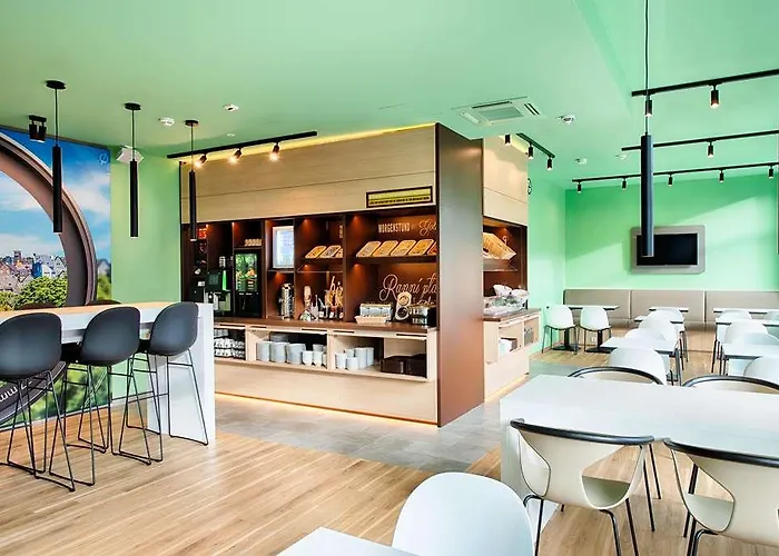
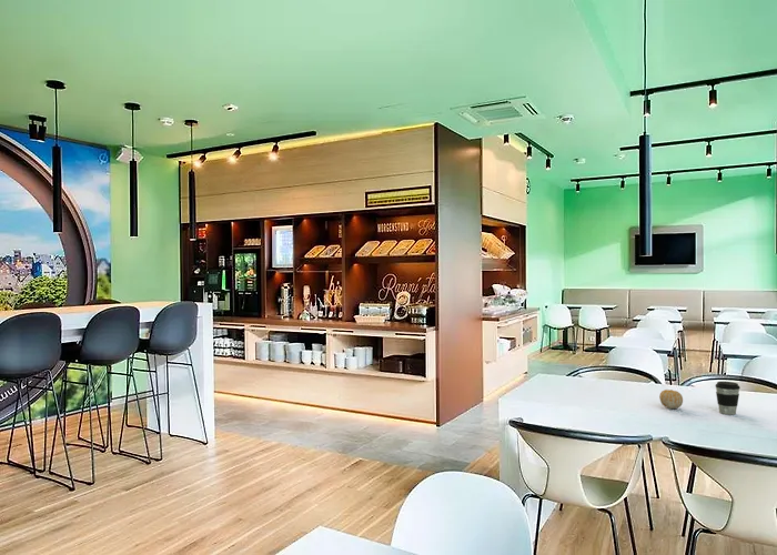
+ coffee cup [715,381,741,416]
+ fruit [658,389,684,410]
